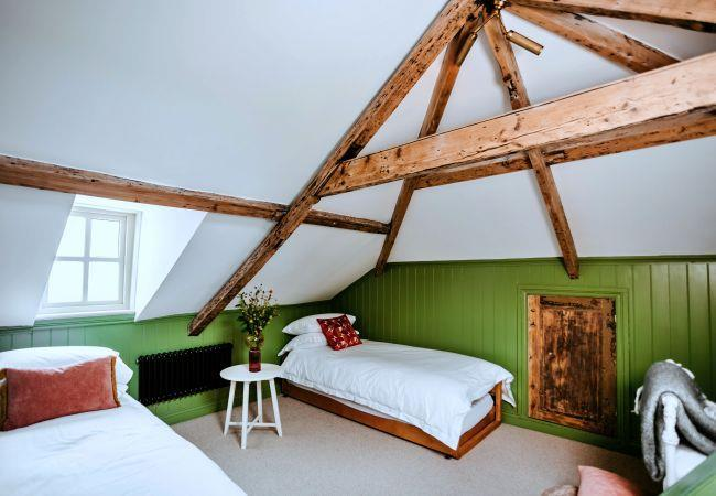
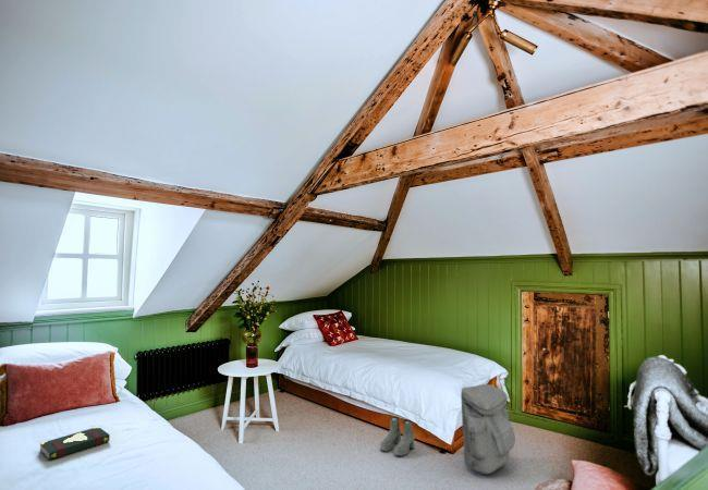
+ boots [379,415,416,457]
+ book [39,426,111,462]
+ backpack [460,383,516,475]
